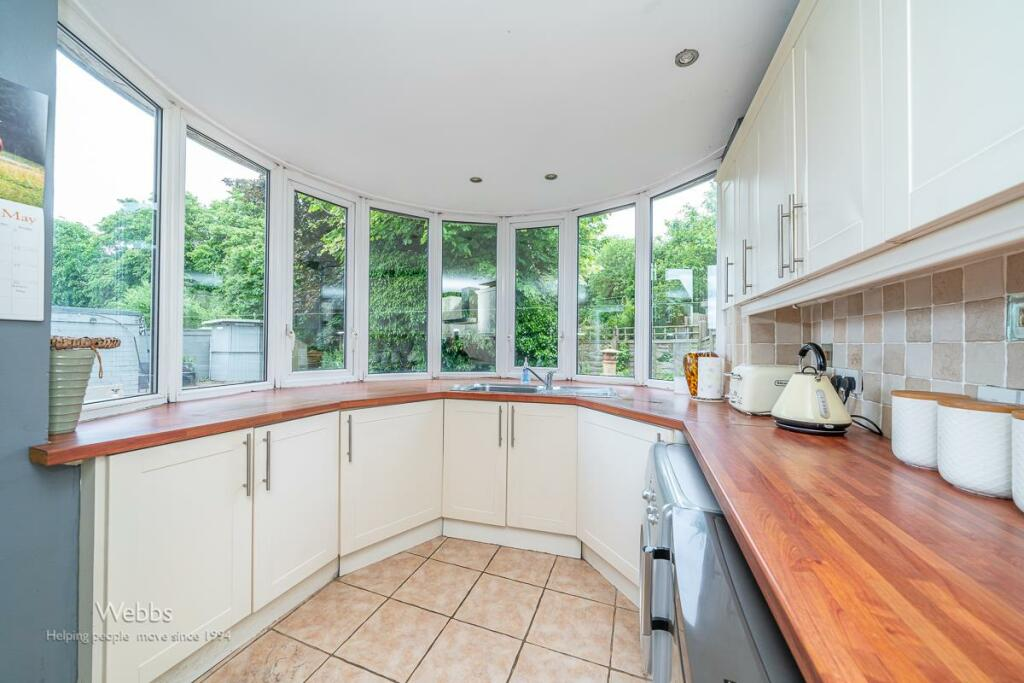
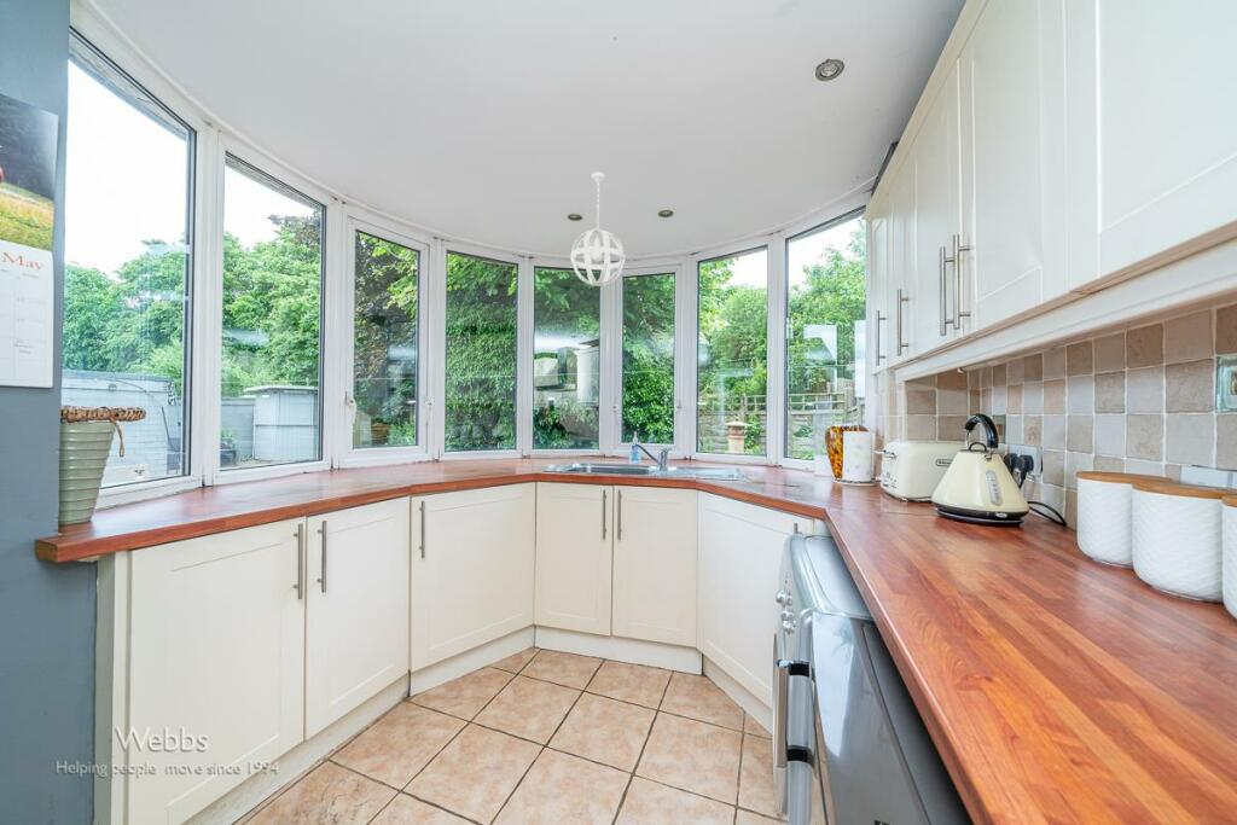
+ pendant light [569,172,626,287]
